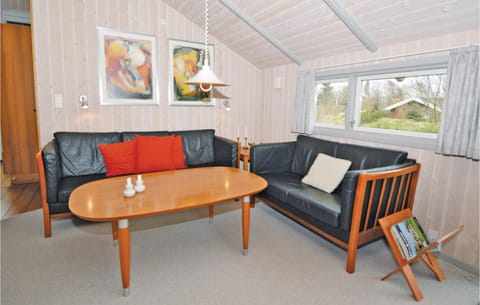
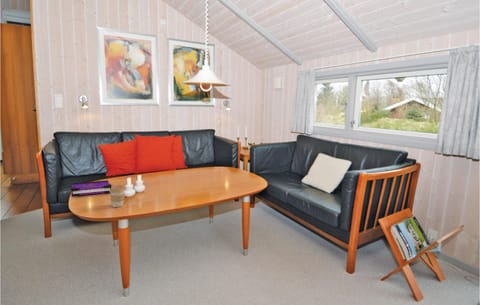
+ board game [70,179,113,198]
+ coffee cup [109,184,126,208]
